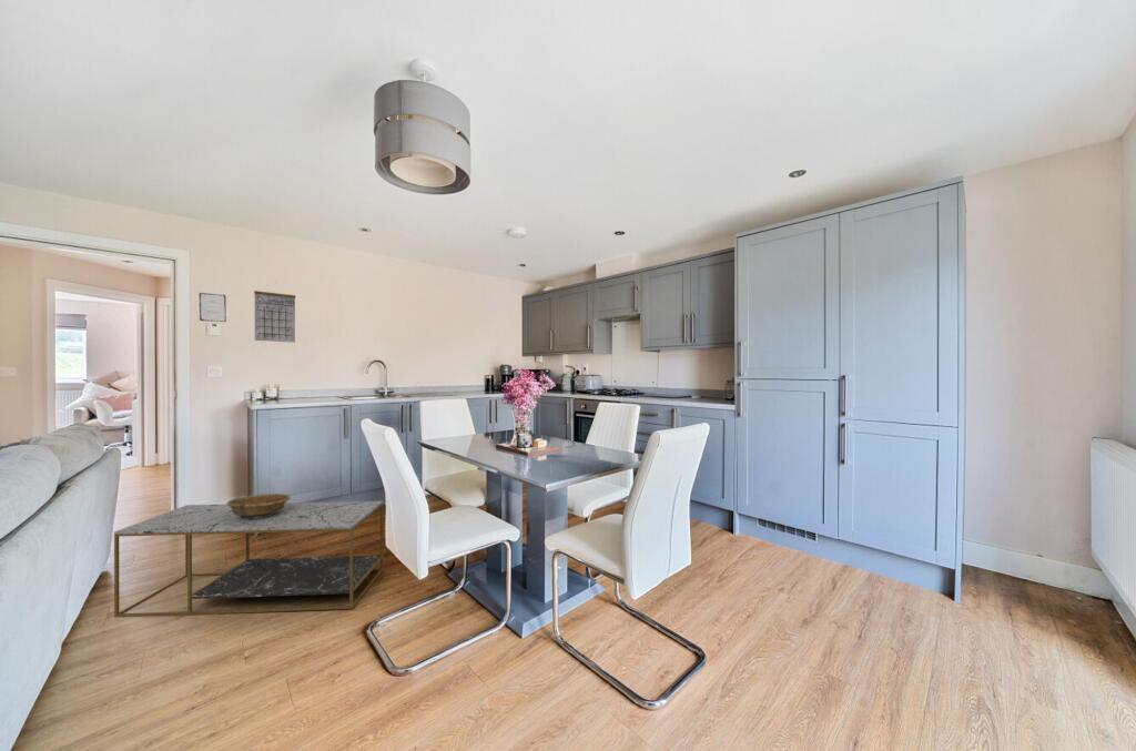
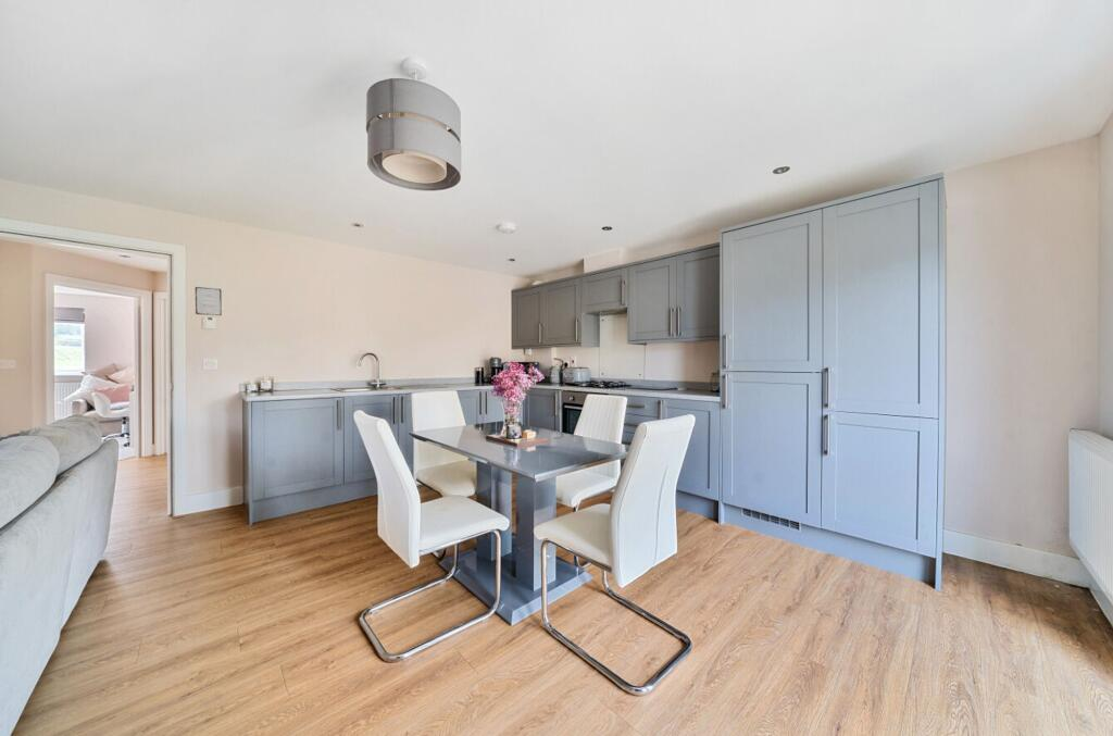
- coffee table [113,500,385,618]
- decorative bowl [225,493,292,518]
- calendar [253,282,296,344]
